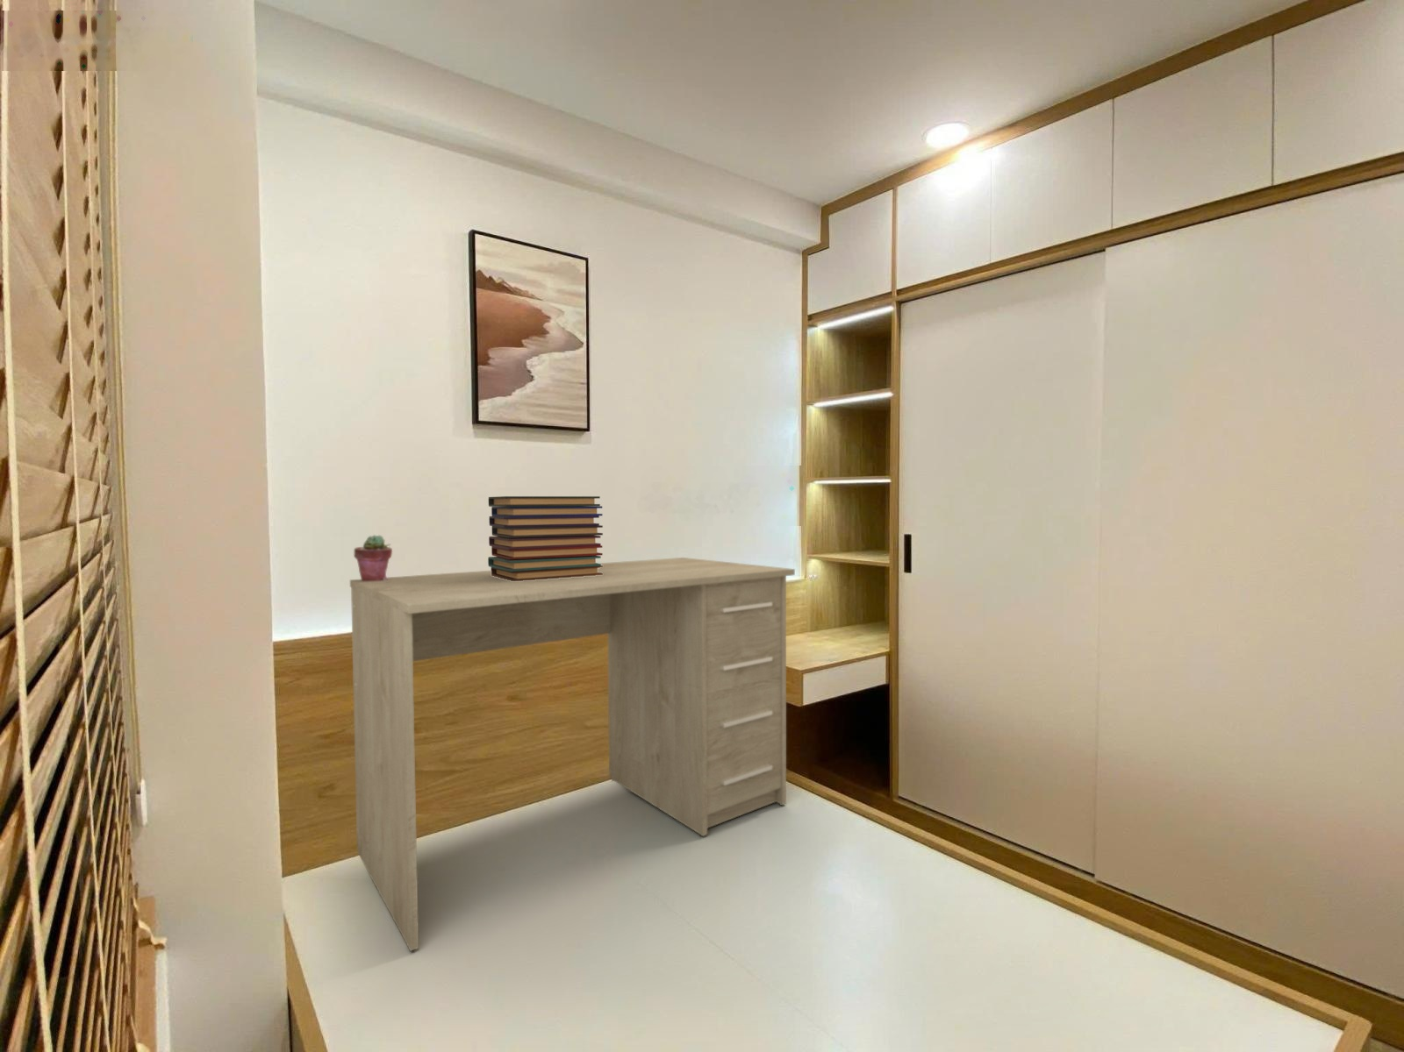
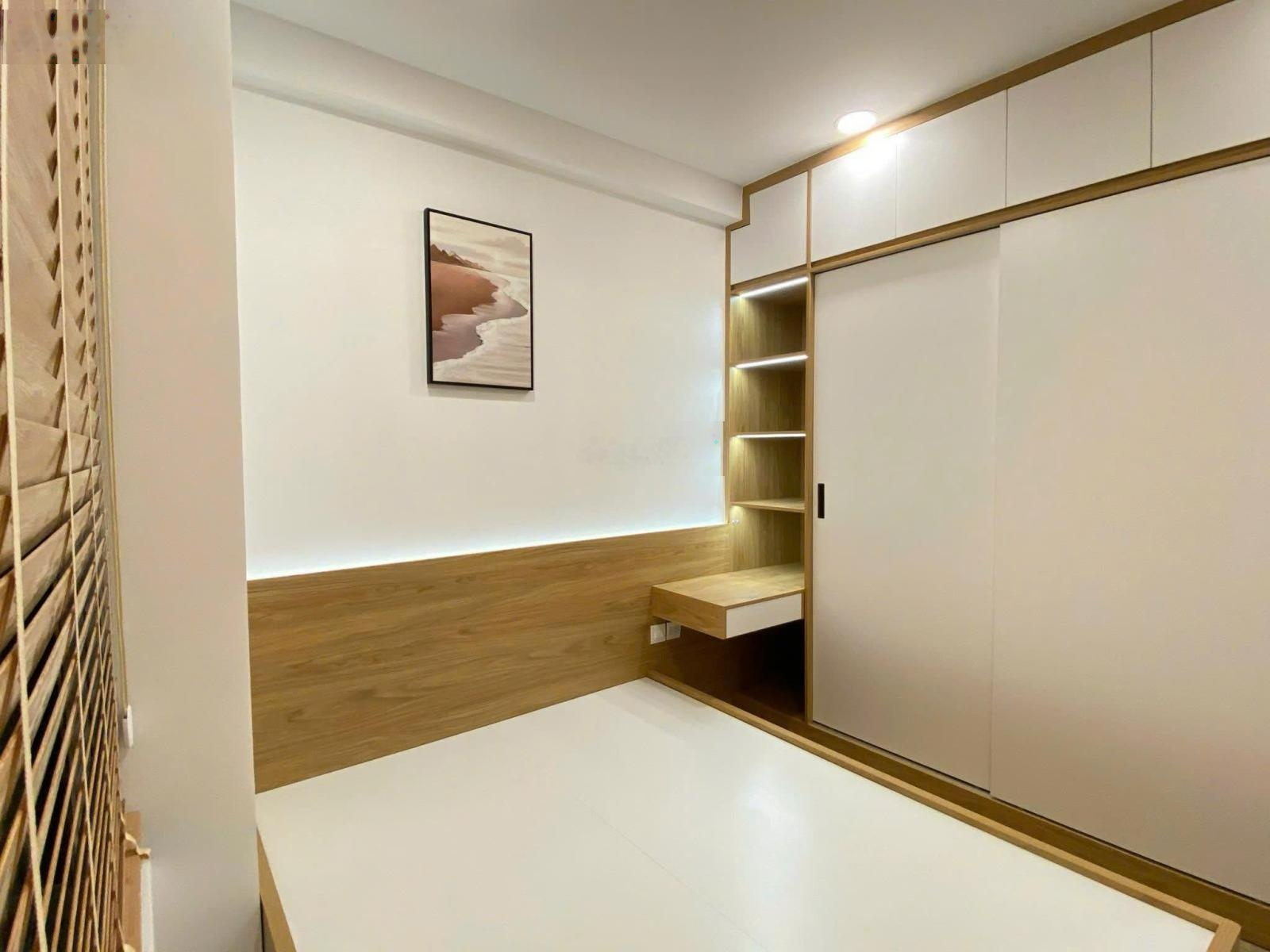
- book stack [488,495,604,581]
- potted succulent [353,534,394,581]
- desk [349,557,796,953]
